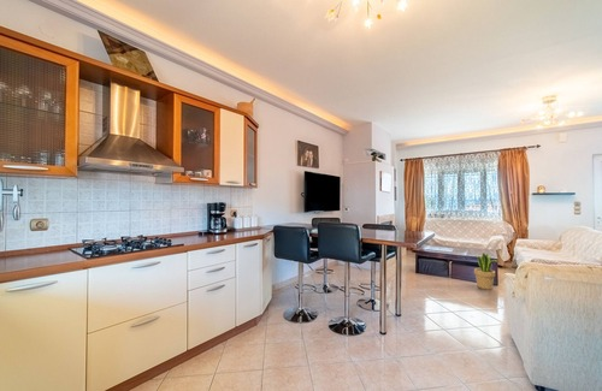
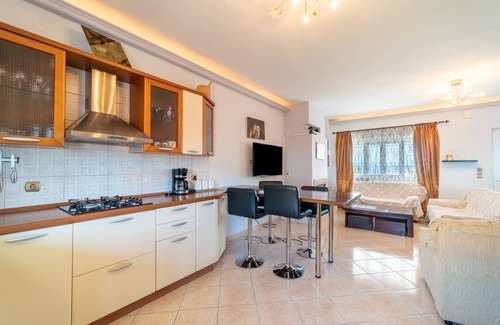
- potted plant [473,251,498,290]
